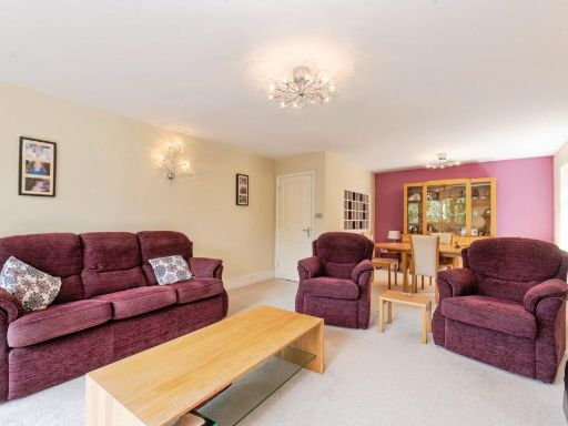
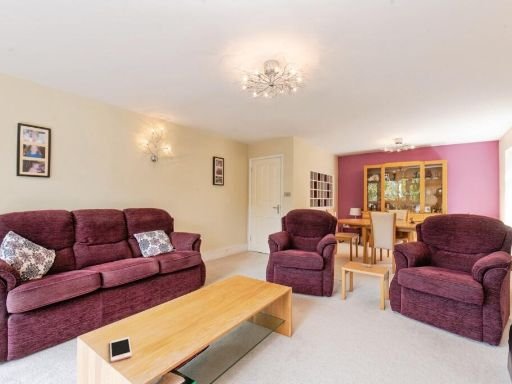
+ cell phone [109,336,133,363]
